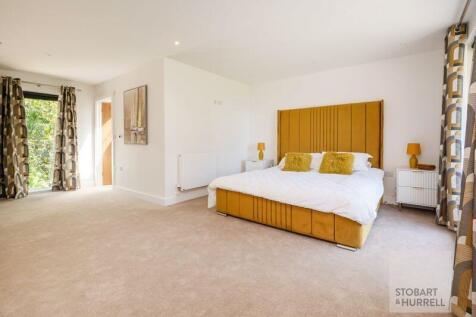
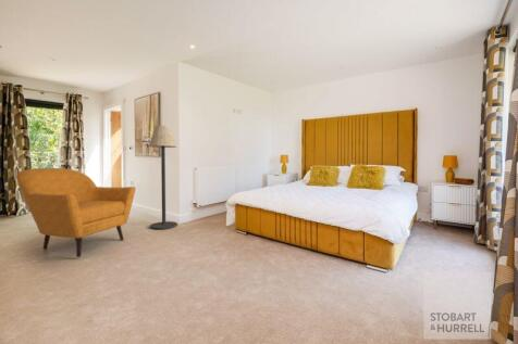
+ armchair [15,167,137,258]
+ floor lamp [148,125,178,230]
